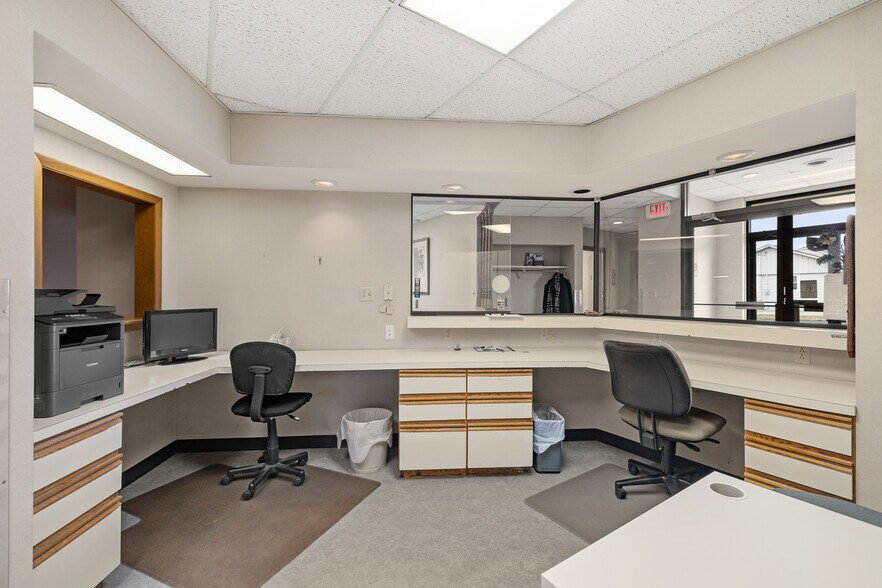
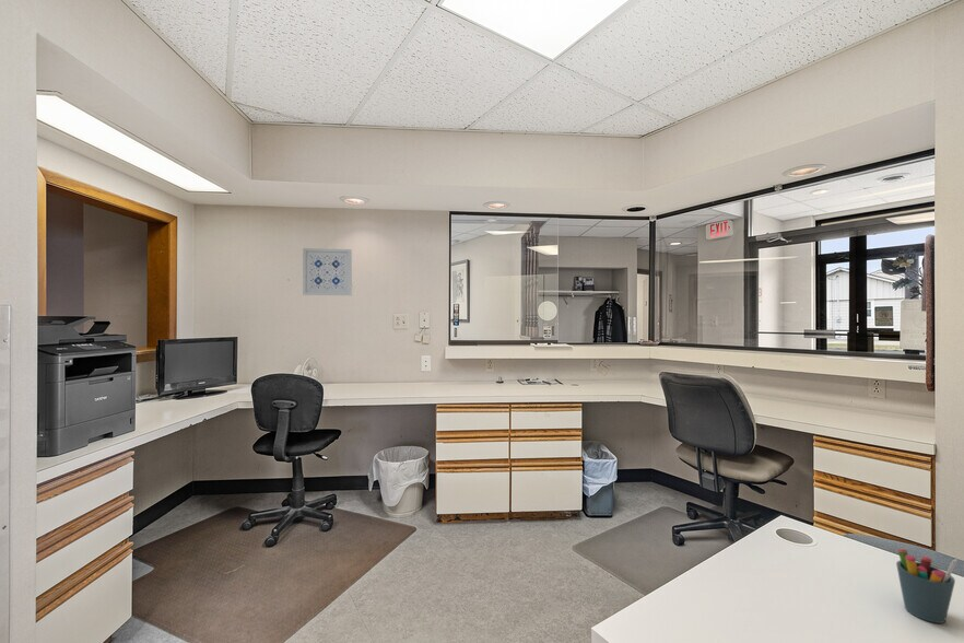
+ wall art [302,247,353,296]
+ pen holder [895,548,959,624]
